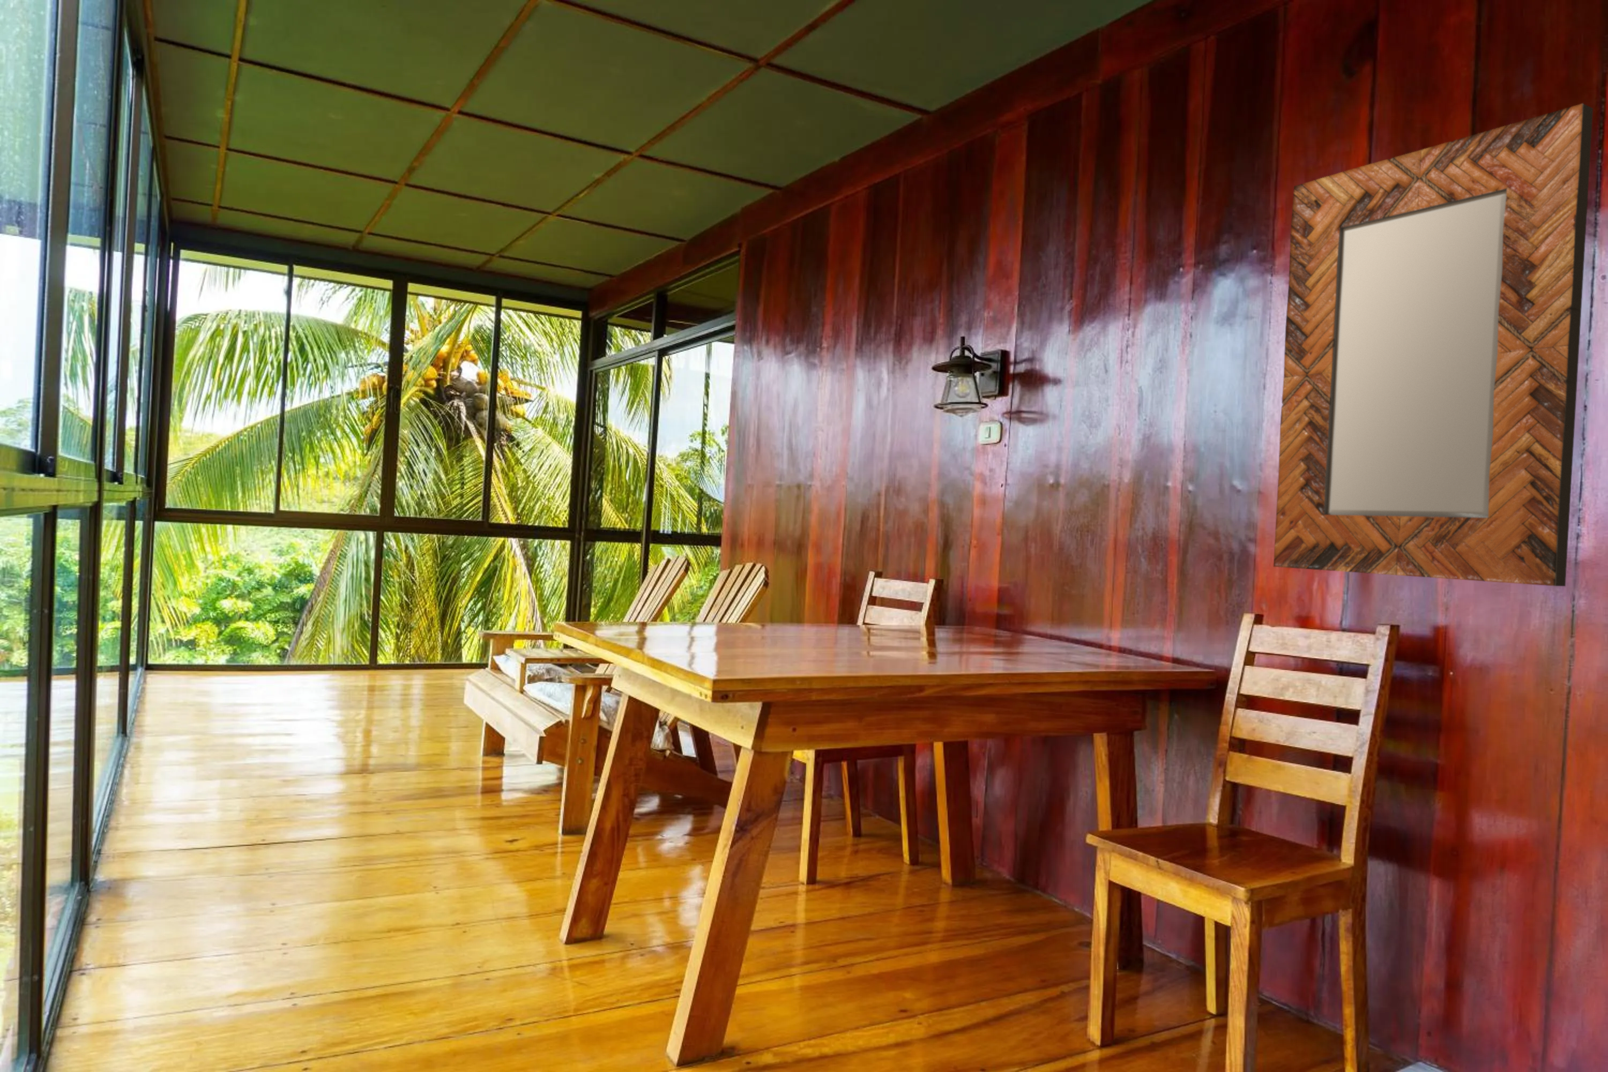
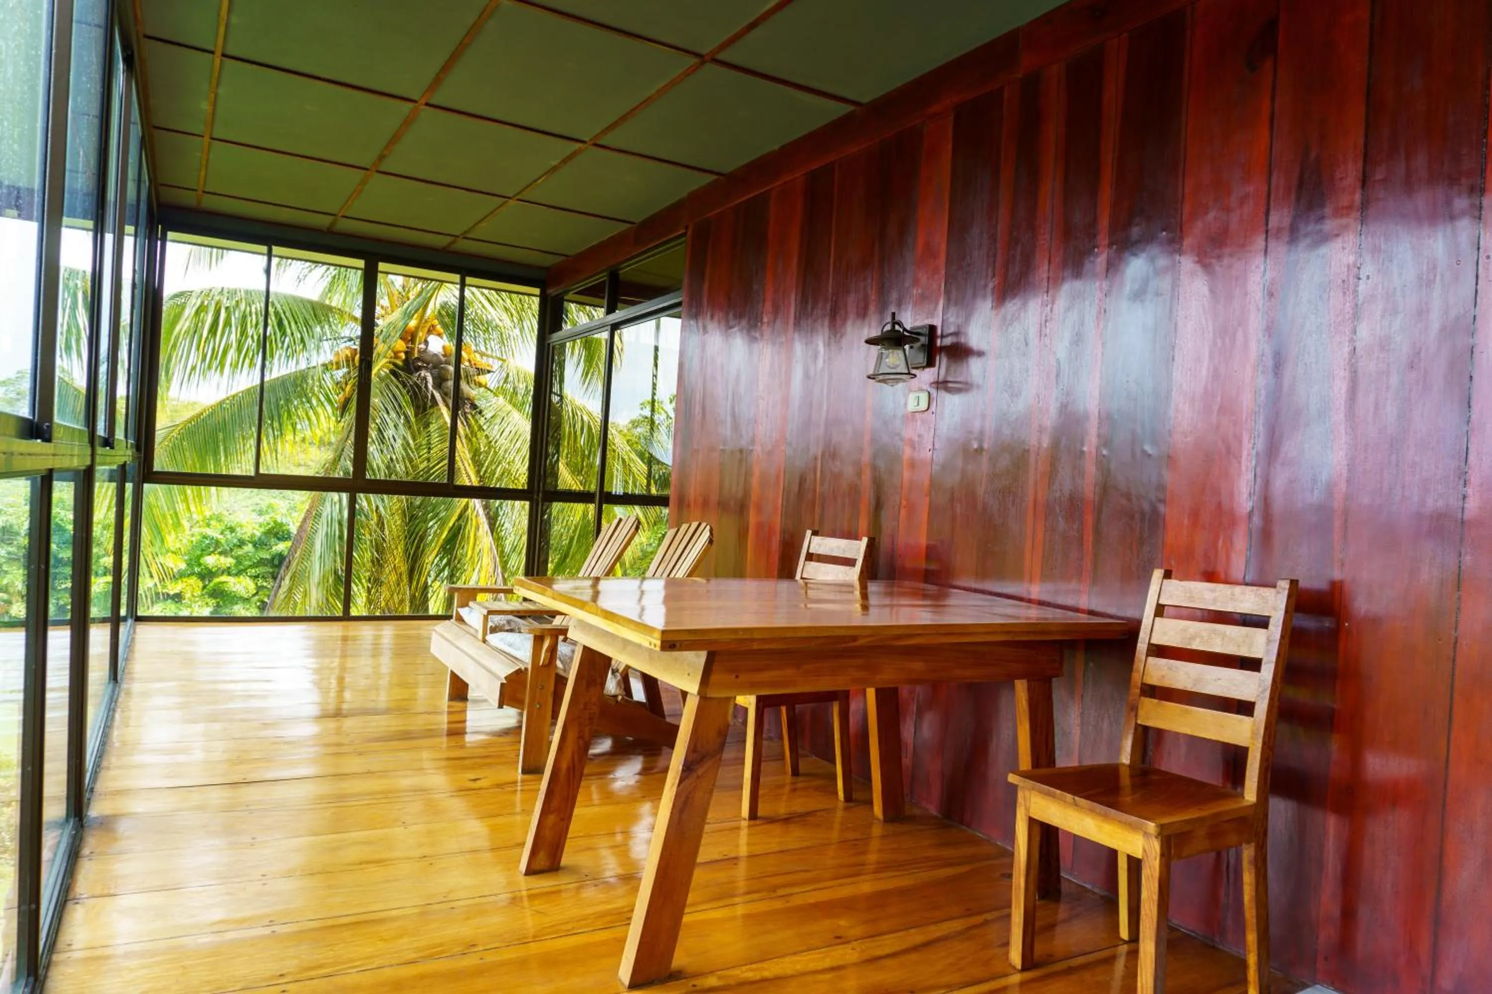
- home mirror [1273,103,1594,587]
